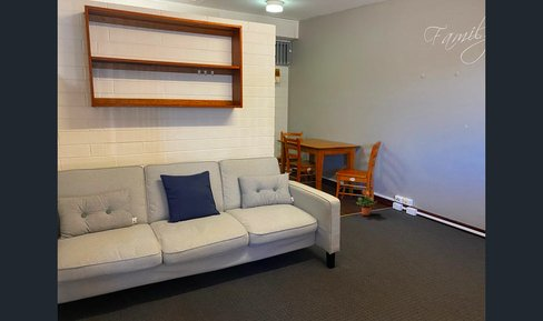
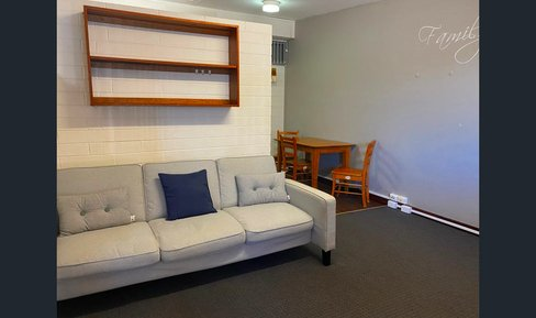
- potted plant [355,189,378,217]
